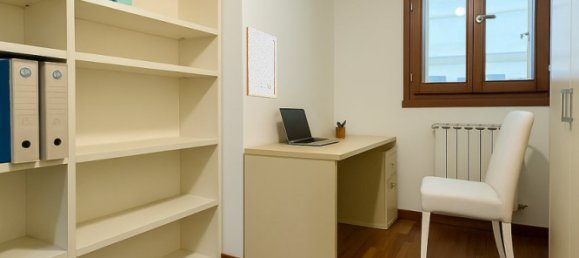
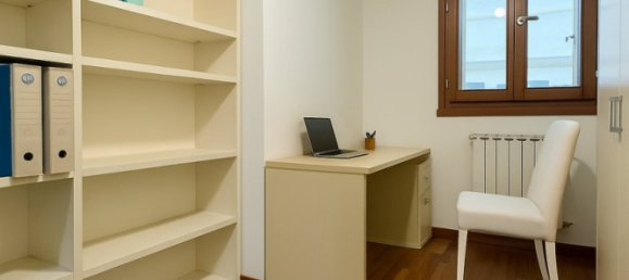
- wall art [245,26,278,100]
